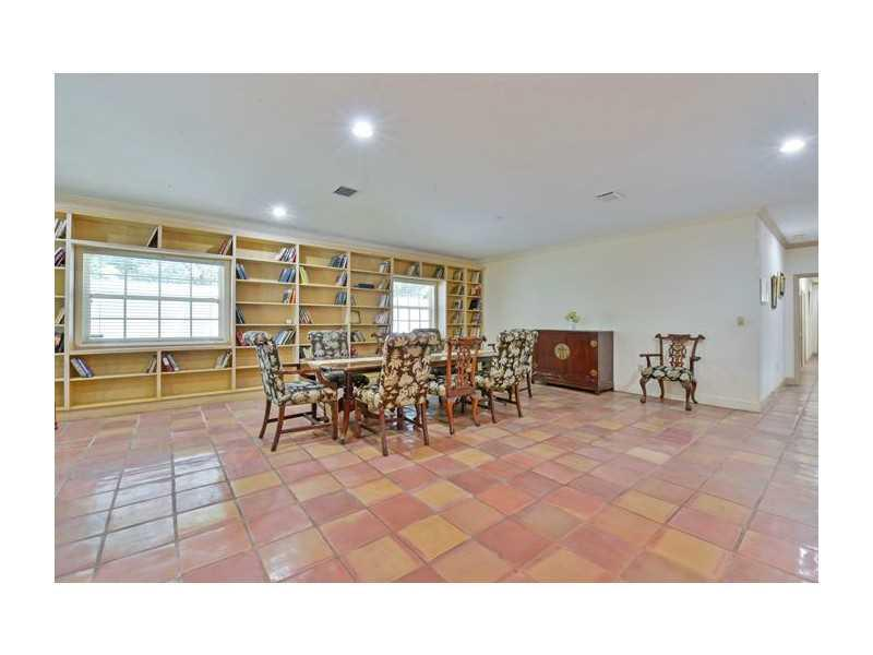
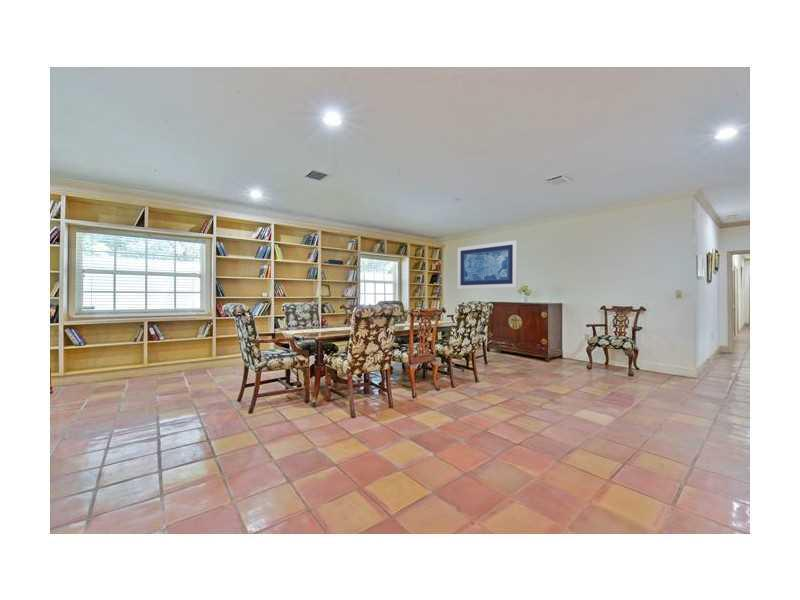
+ wall art [456,239,519,290]
